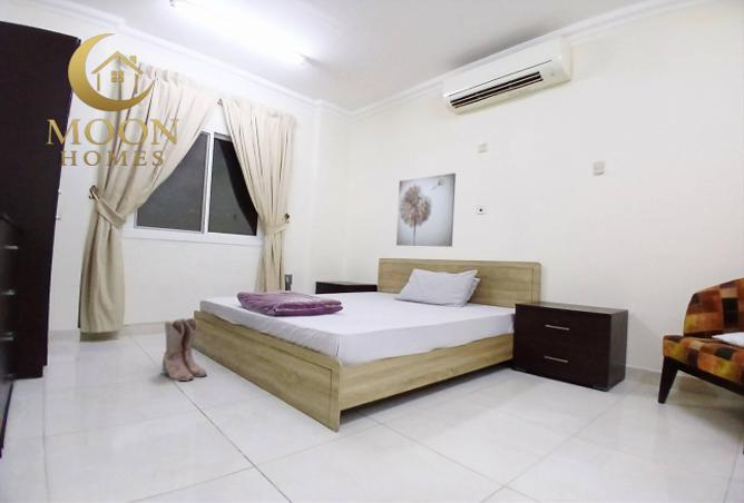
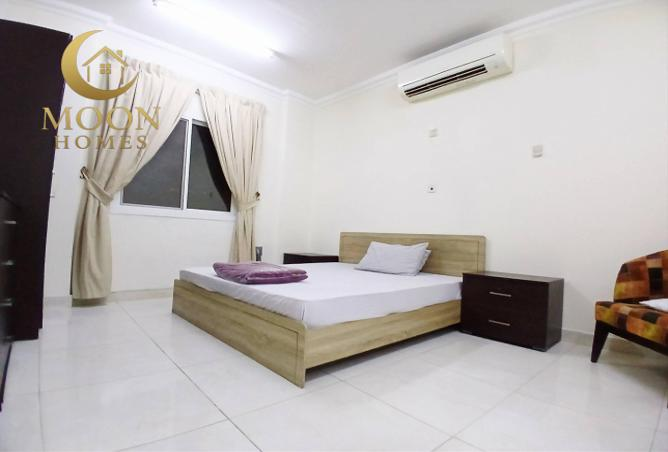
- wall art [395,172,457,248]
- boots [161,317,208,382]
